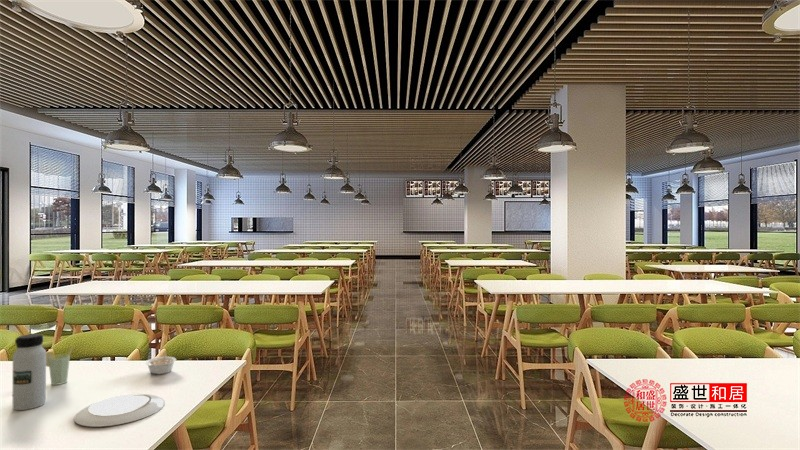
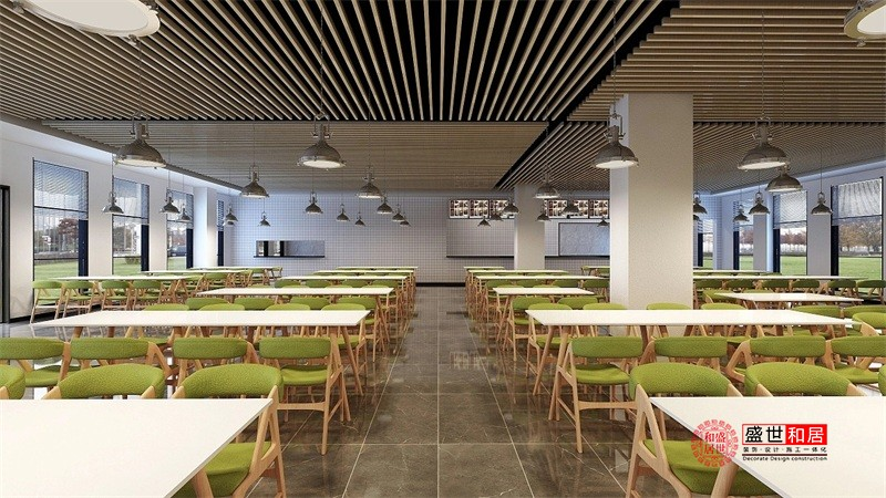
- legume [144,352,177,375]
- plate [73,393,166,428]
- cup [46,345,75,386]
- water bottle [12,333,47,411]
